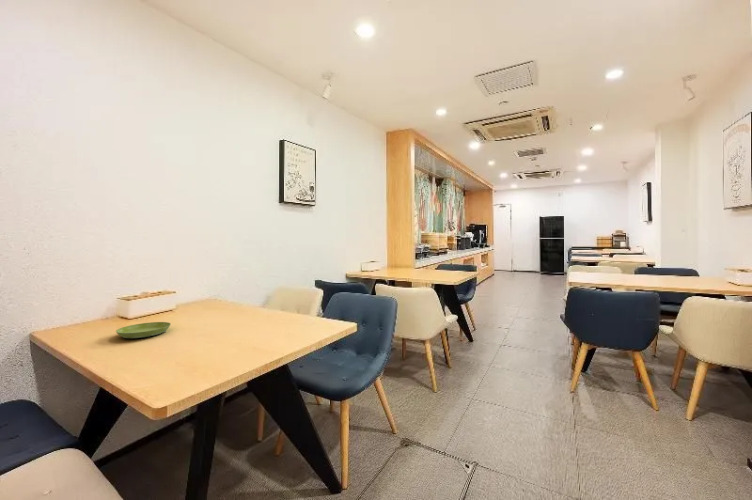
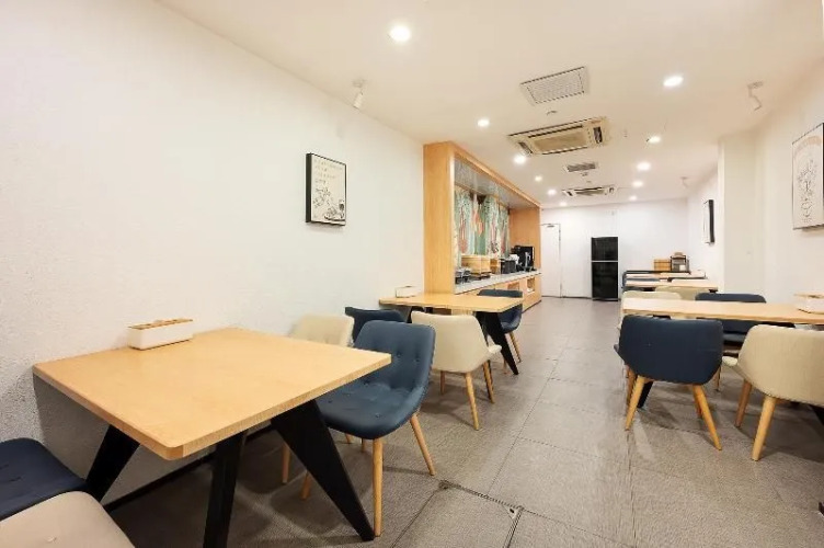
- saucer [115,321,172,339]
